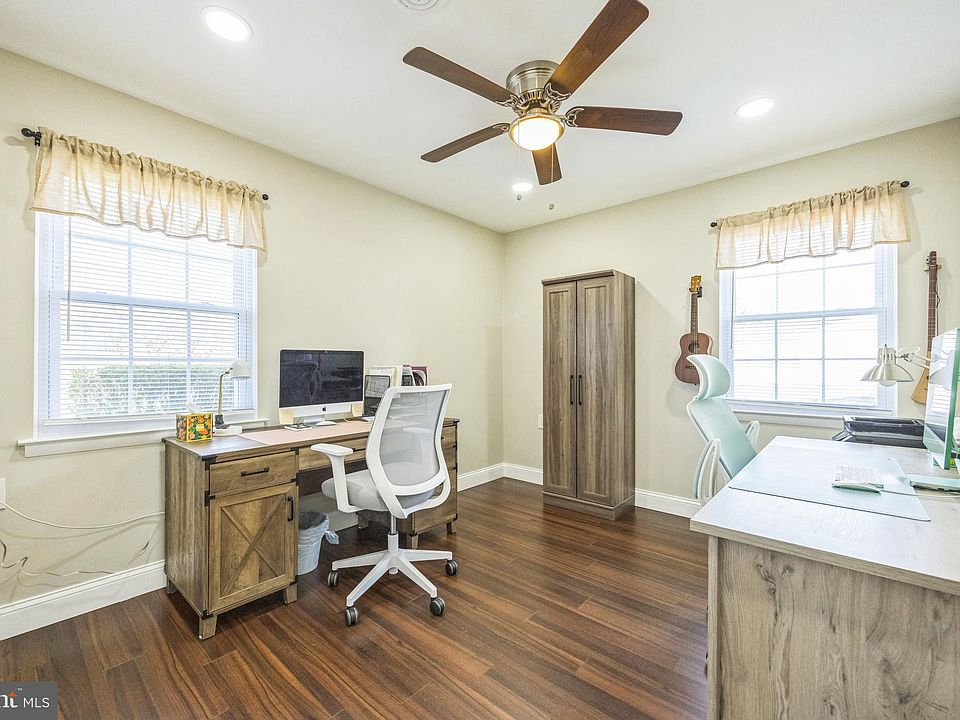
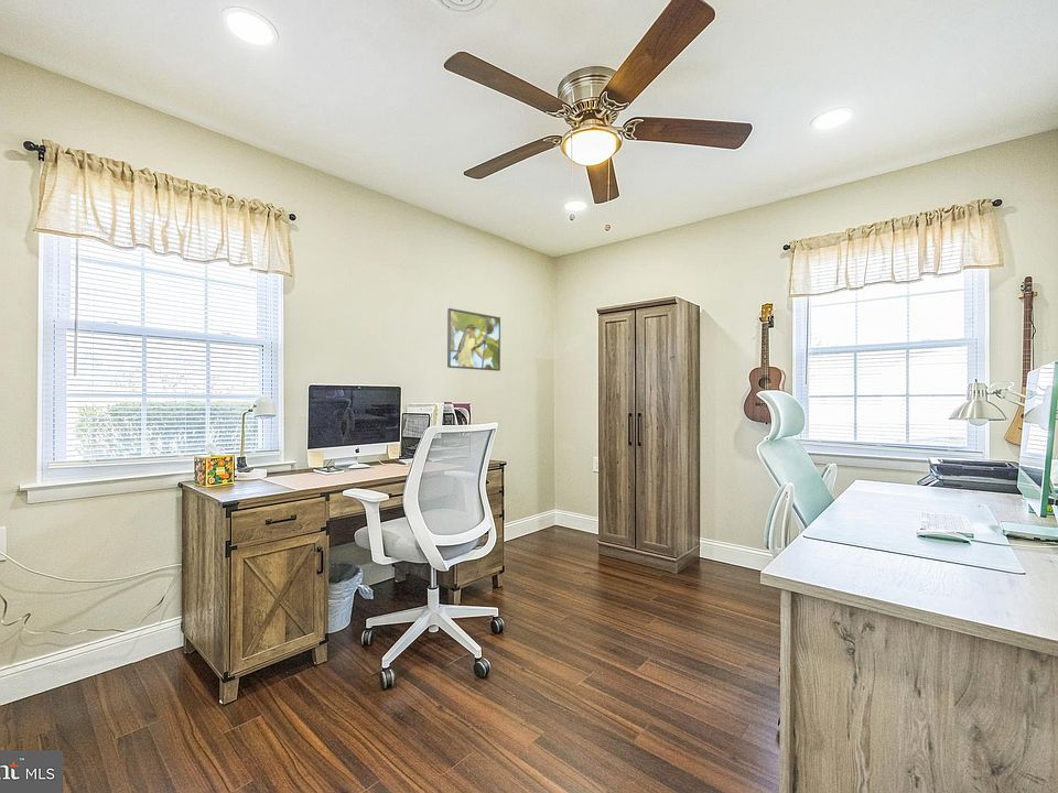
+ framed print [446,307,501,372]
